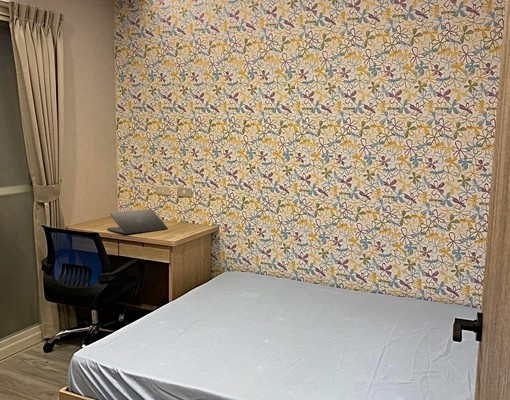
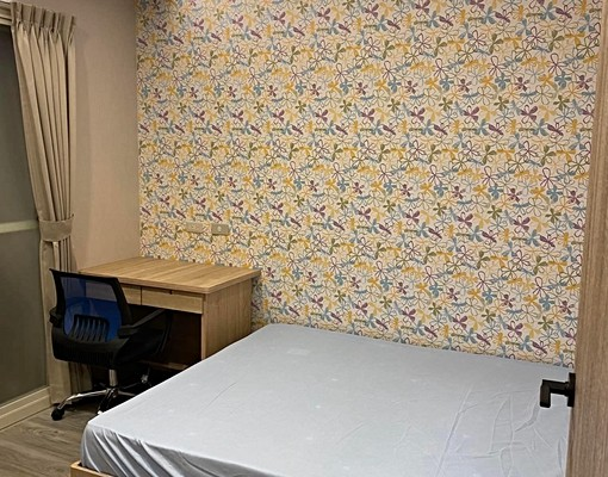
- laptop [106,208,169,235]
